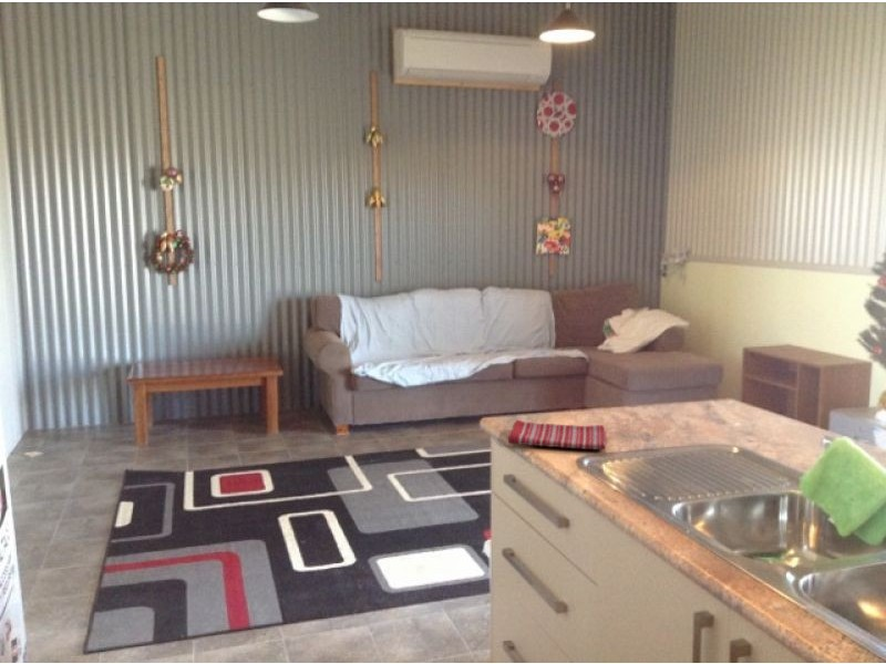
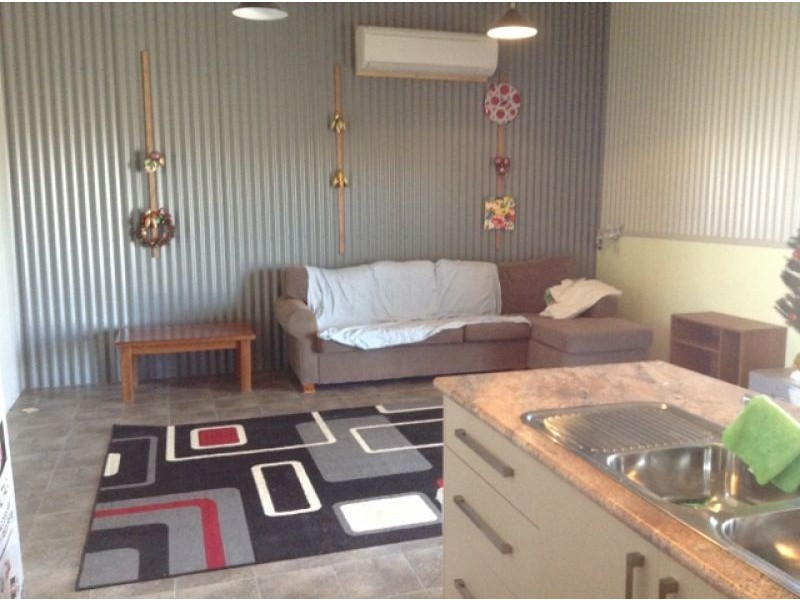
- dish towel [507,419,607,450]
